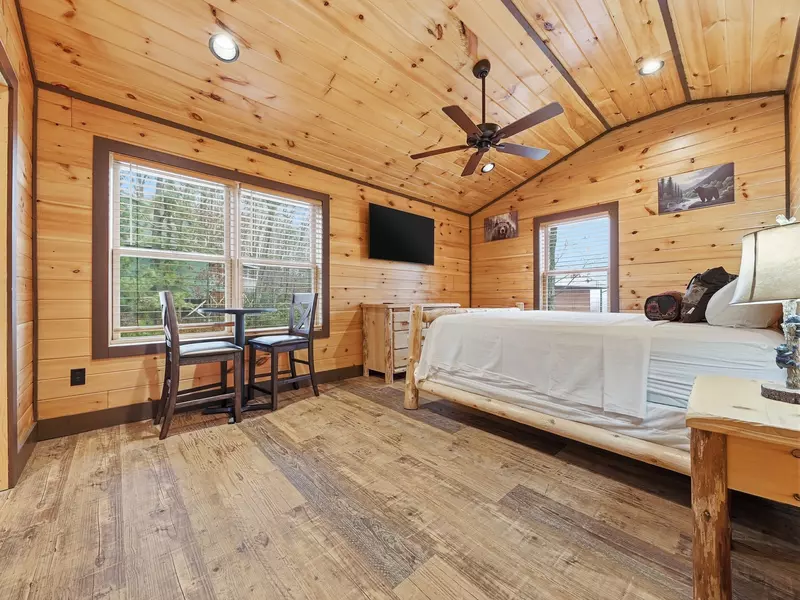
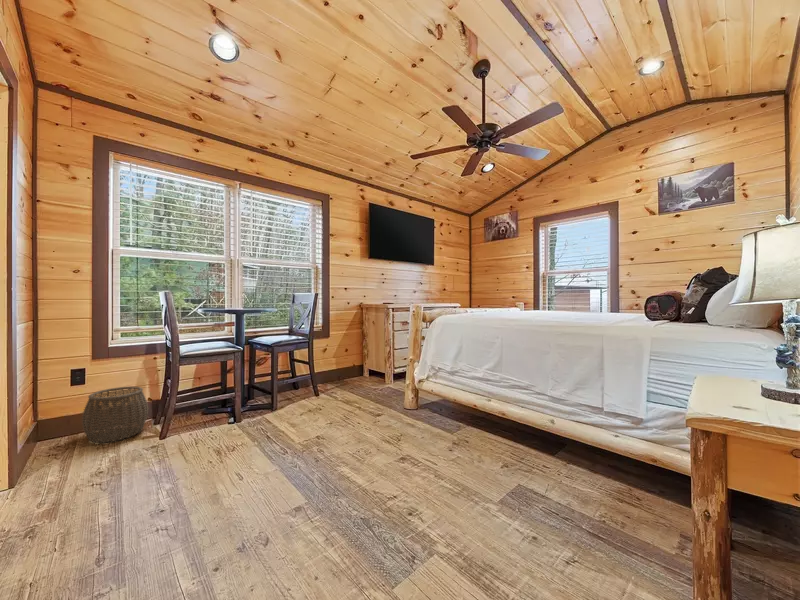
+ woven basket [81,386,149,444]
